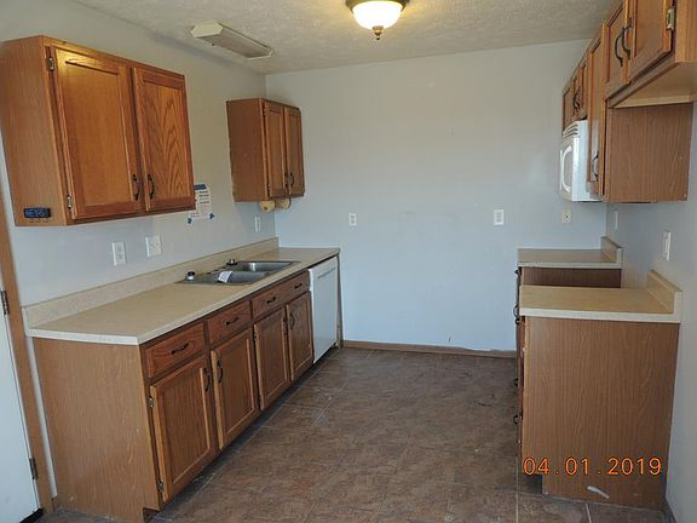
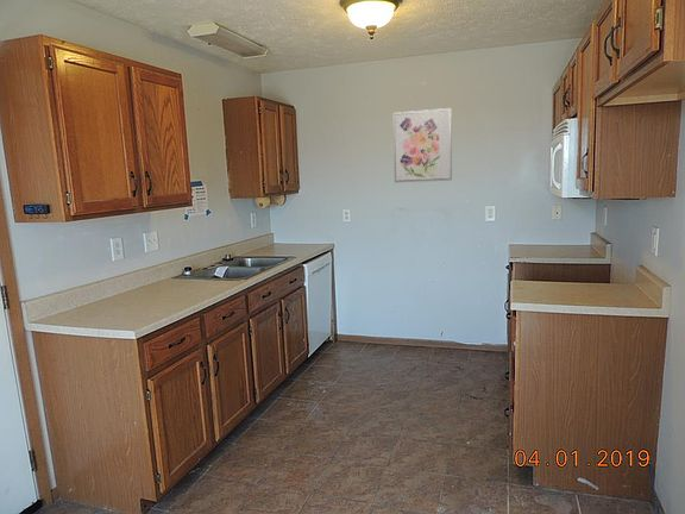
+ wall art [392,107,453,183]
